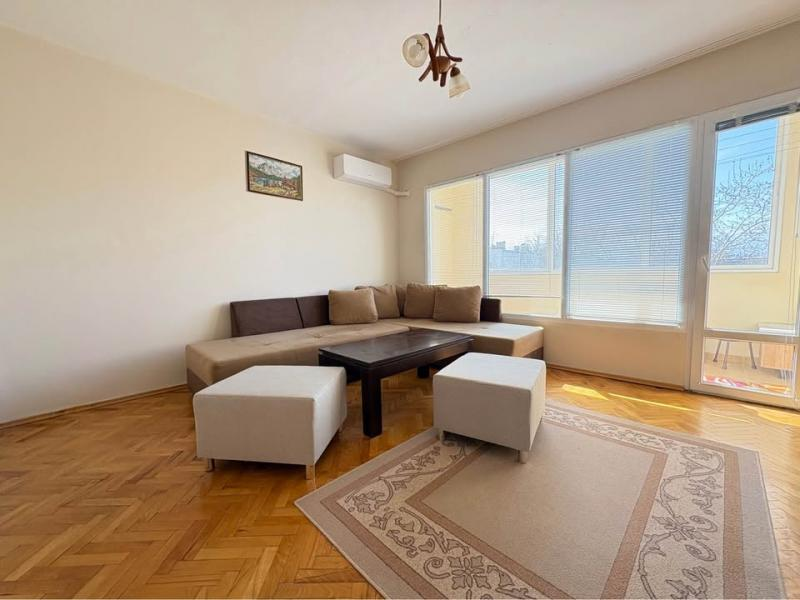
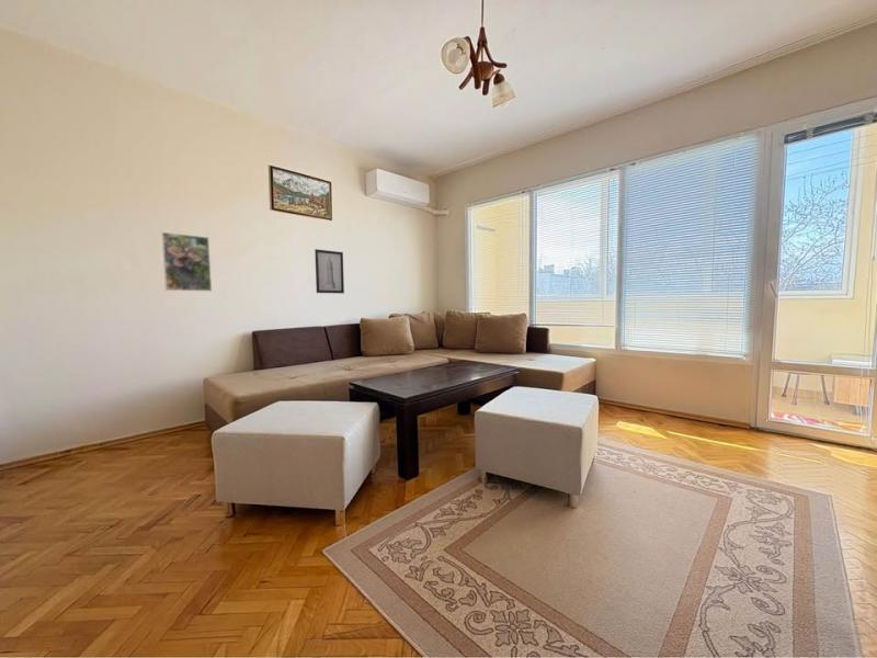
+ wall art [314,248,345,294]
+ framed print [160,231,213,293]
